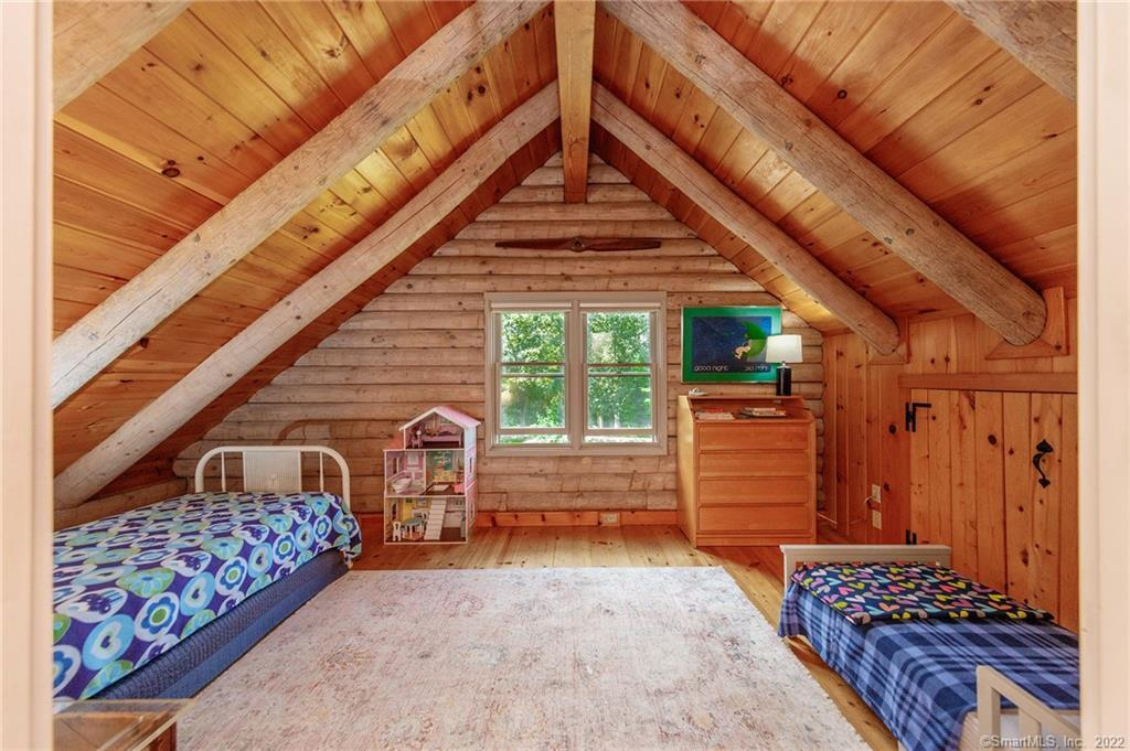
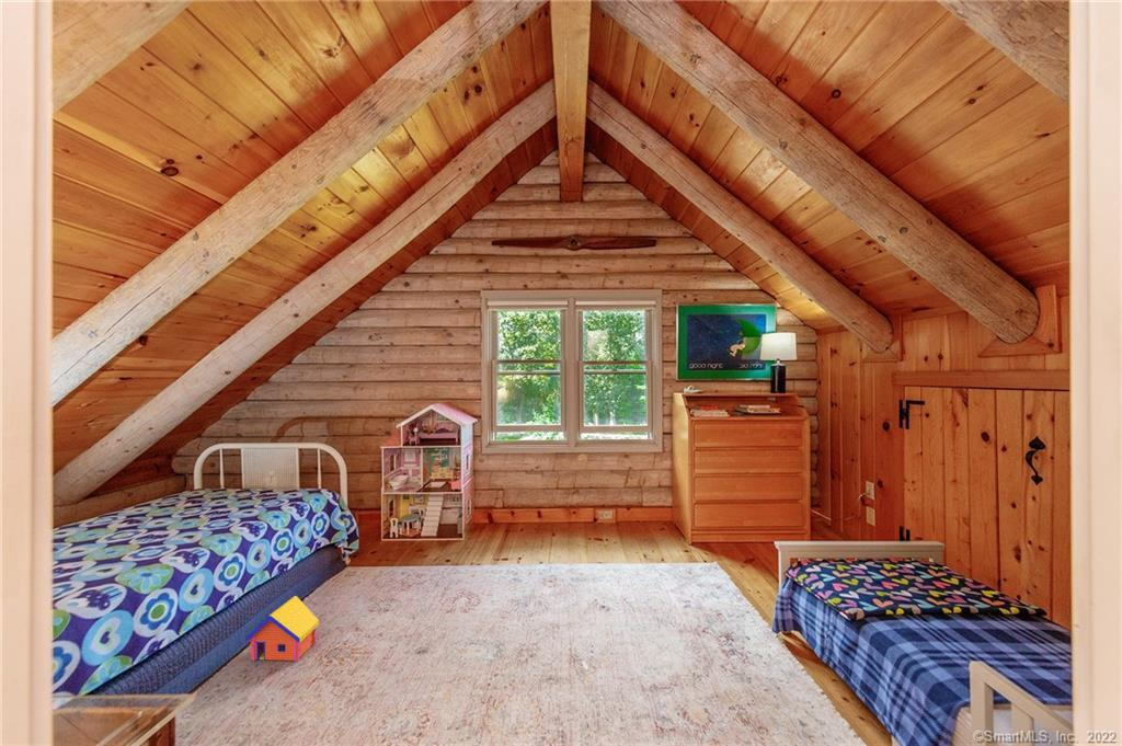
+ toy house [244,595,320,663]
